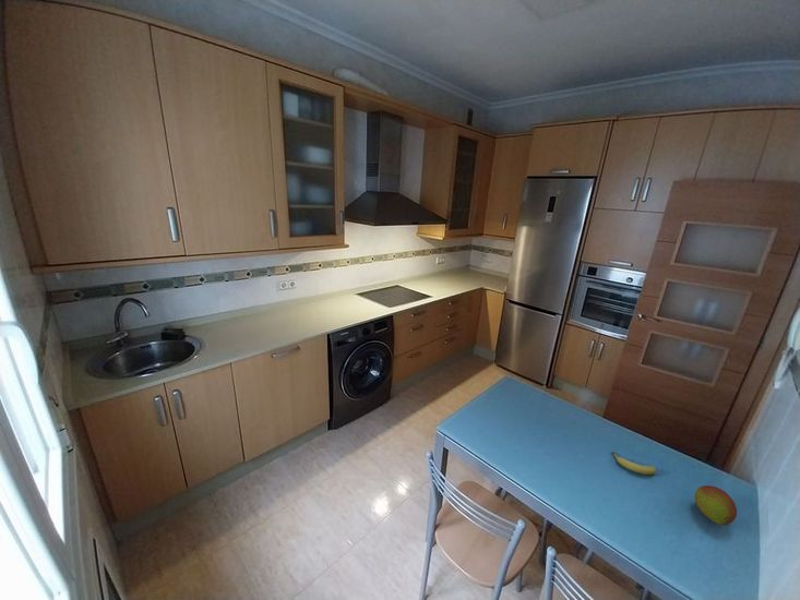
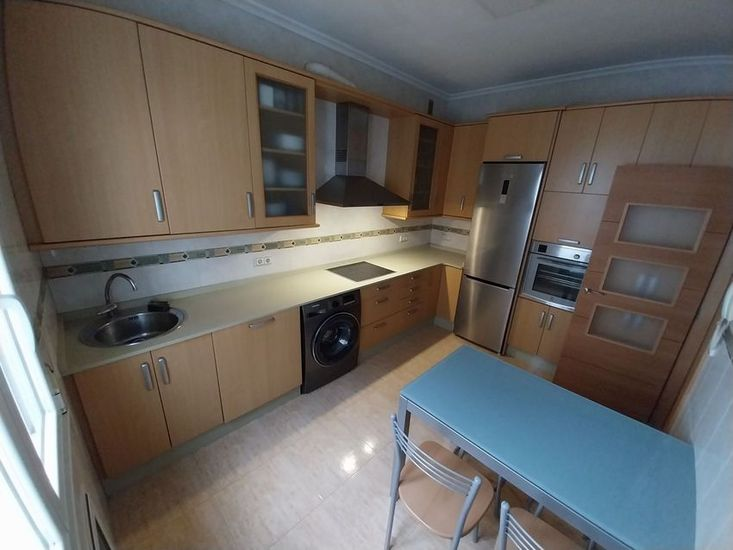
- fruit [694,484,738,527]
- fruit [610,451,657,476]
